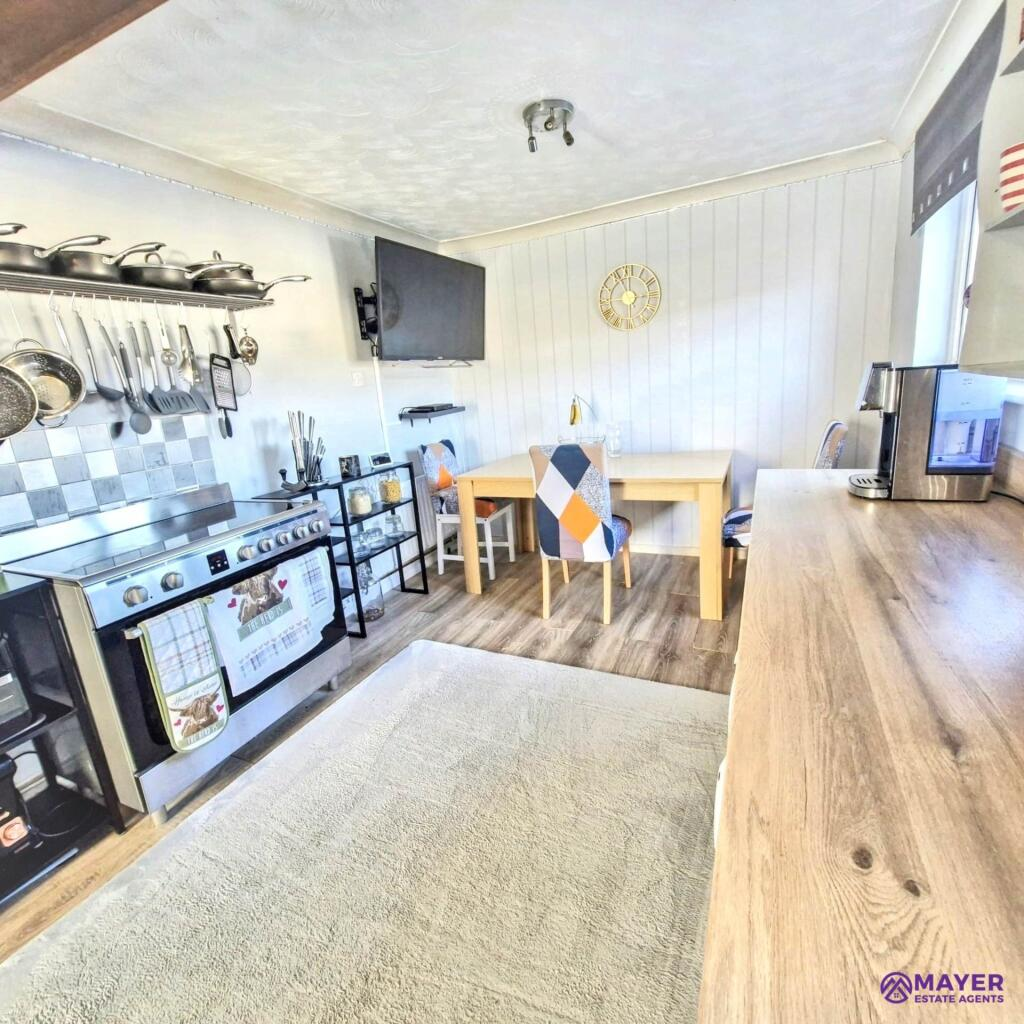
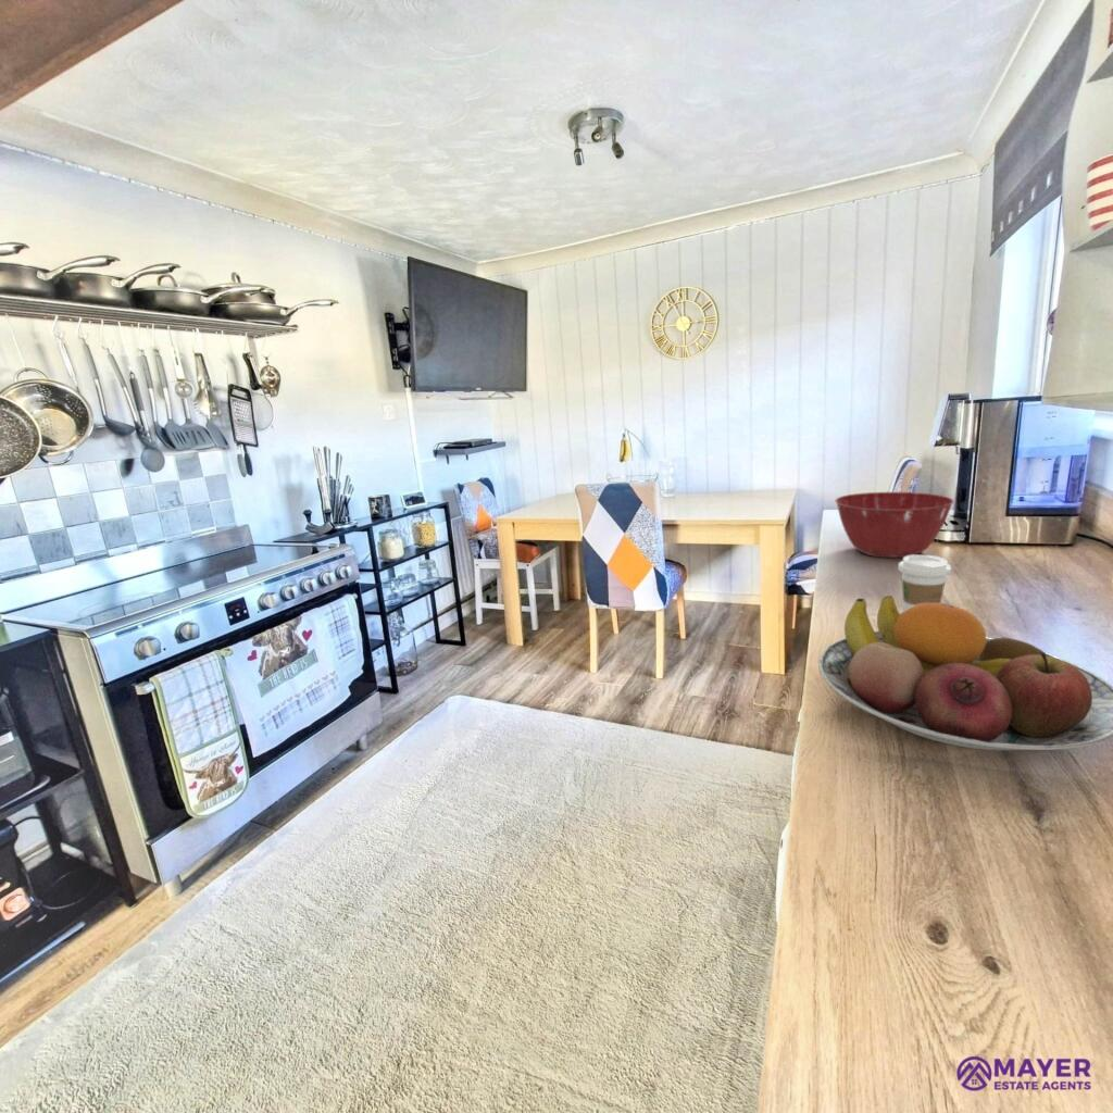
+ mixing bowl [835,491,955,559]
+ coffee cup [897,554,952,612]
+ fruit bowl [817,595,1113,751]
